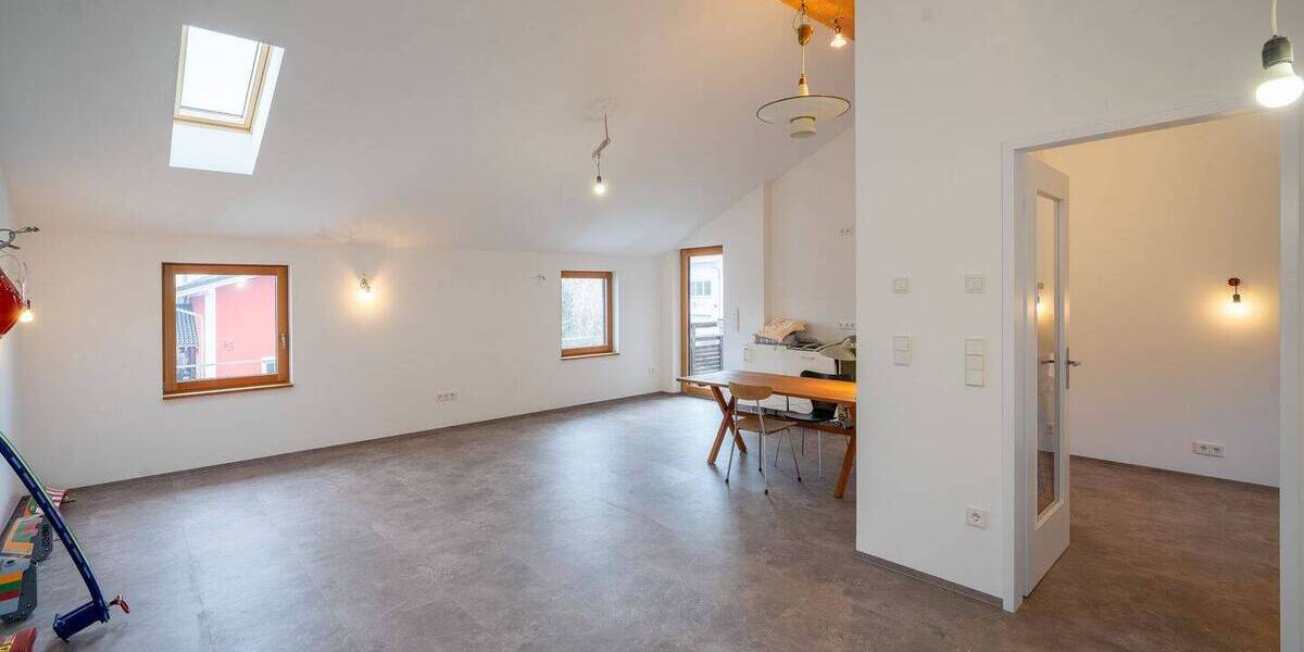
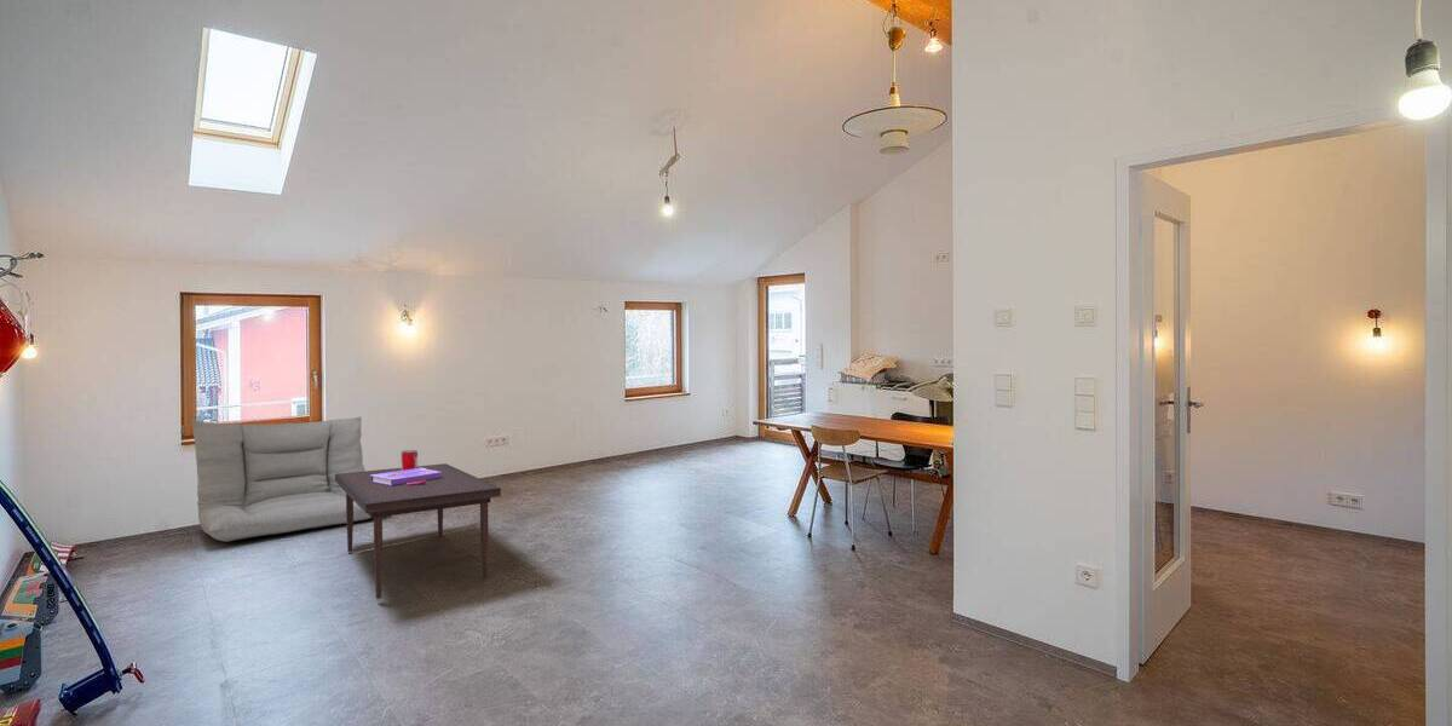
+ sofa [190,415,373,543]
+ coffee table [335,449,502,600]
